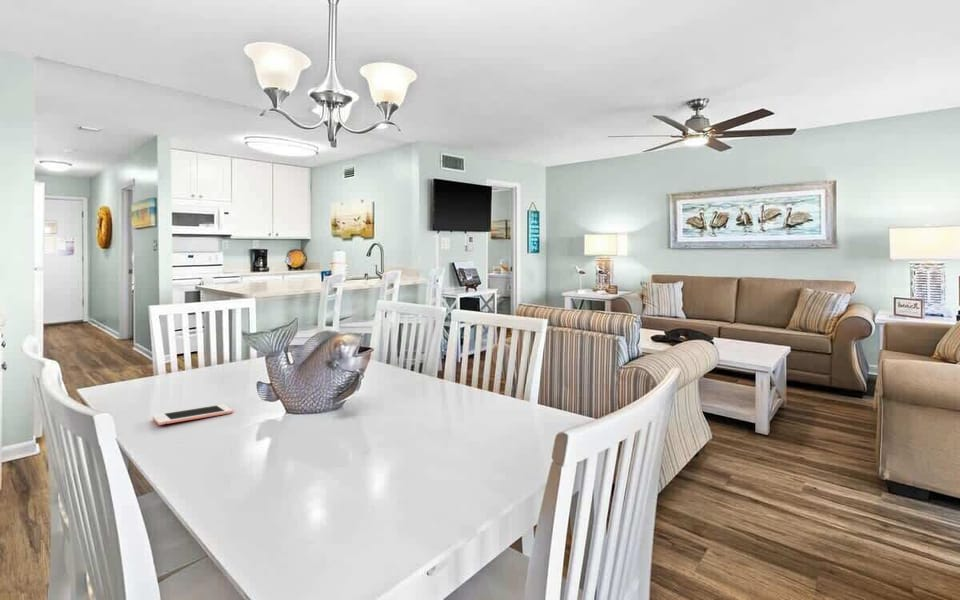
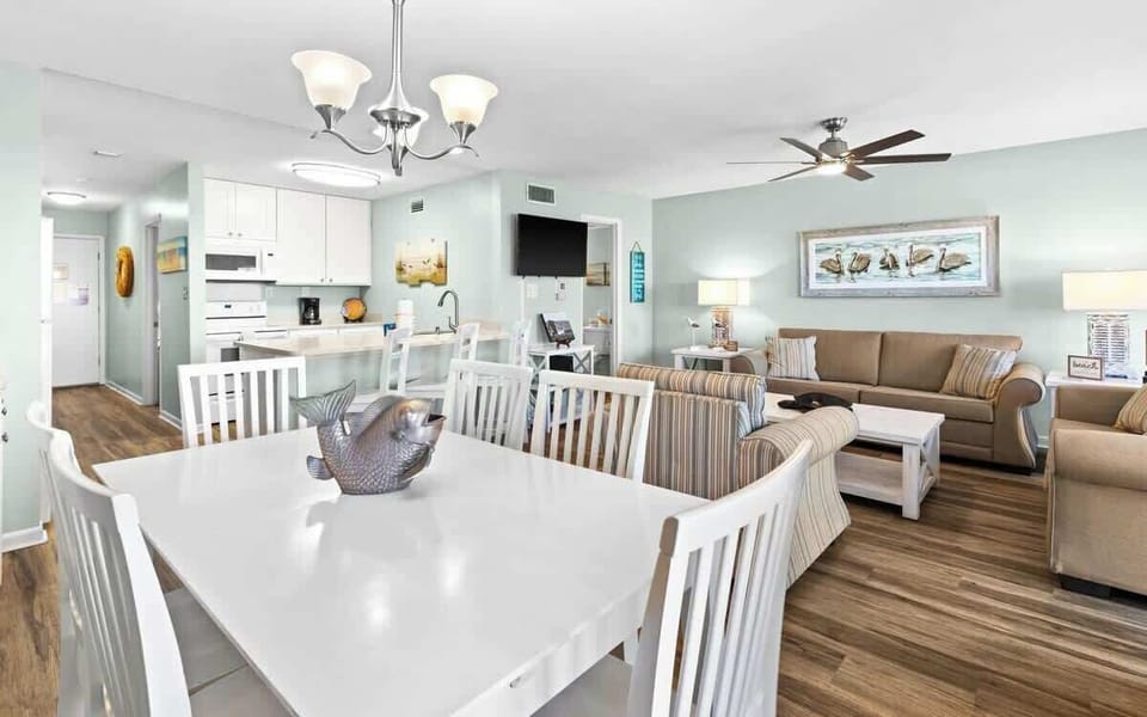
- cell phone [151,404,233,426]
